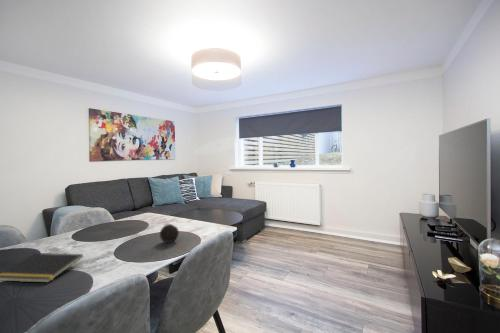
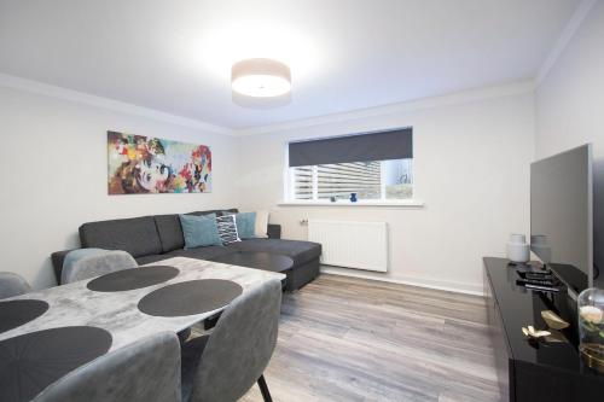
- notepad [0,252,84,284]
- decorative ball [159,223,180,244]
